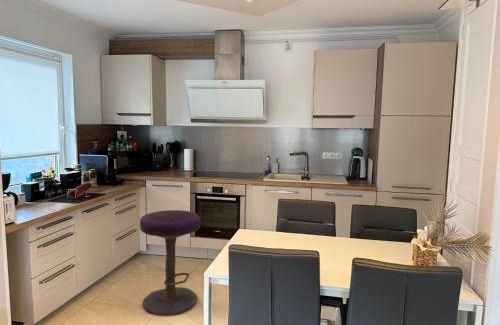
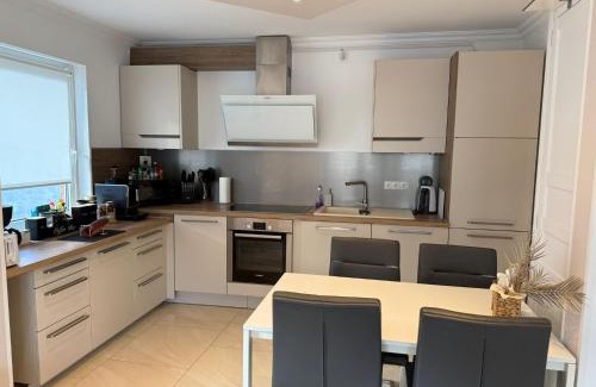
- stool [139,209,201,316]
